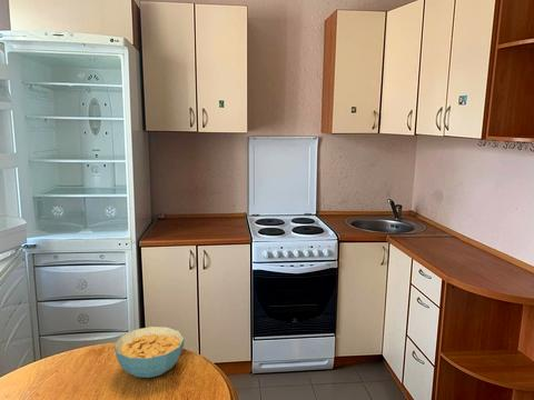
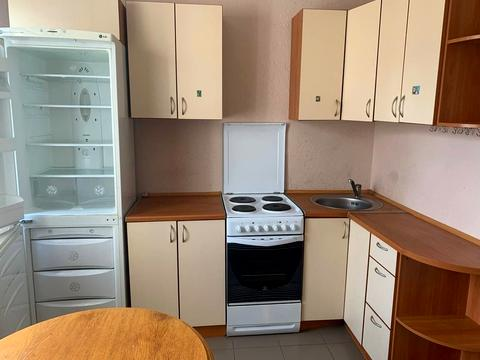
- cereal bowl [112,326,186,379]
